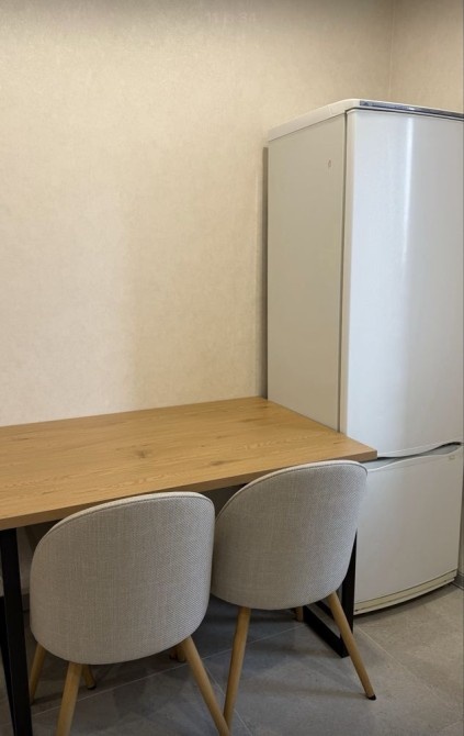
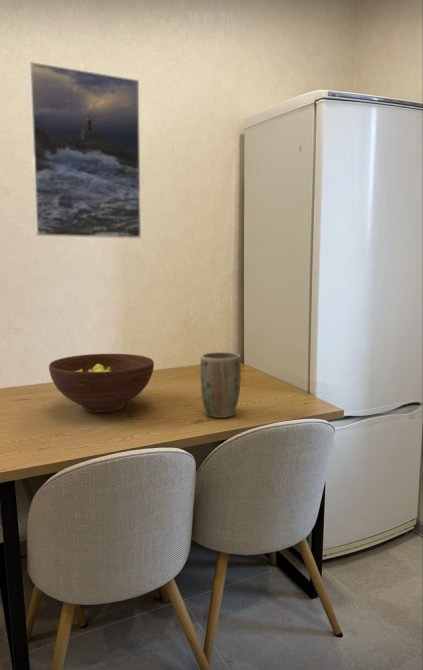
+ plant pot [199,351,242,419]
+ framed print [28,61,142,239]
+ fruit bowl [48,353,155,413]
